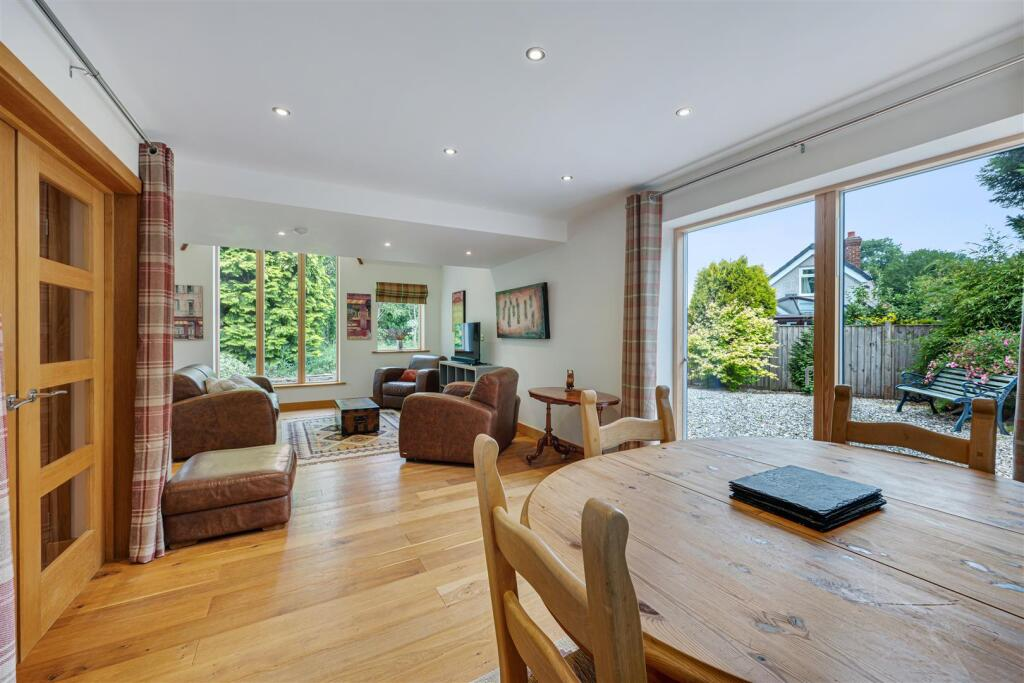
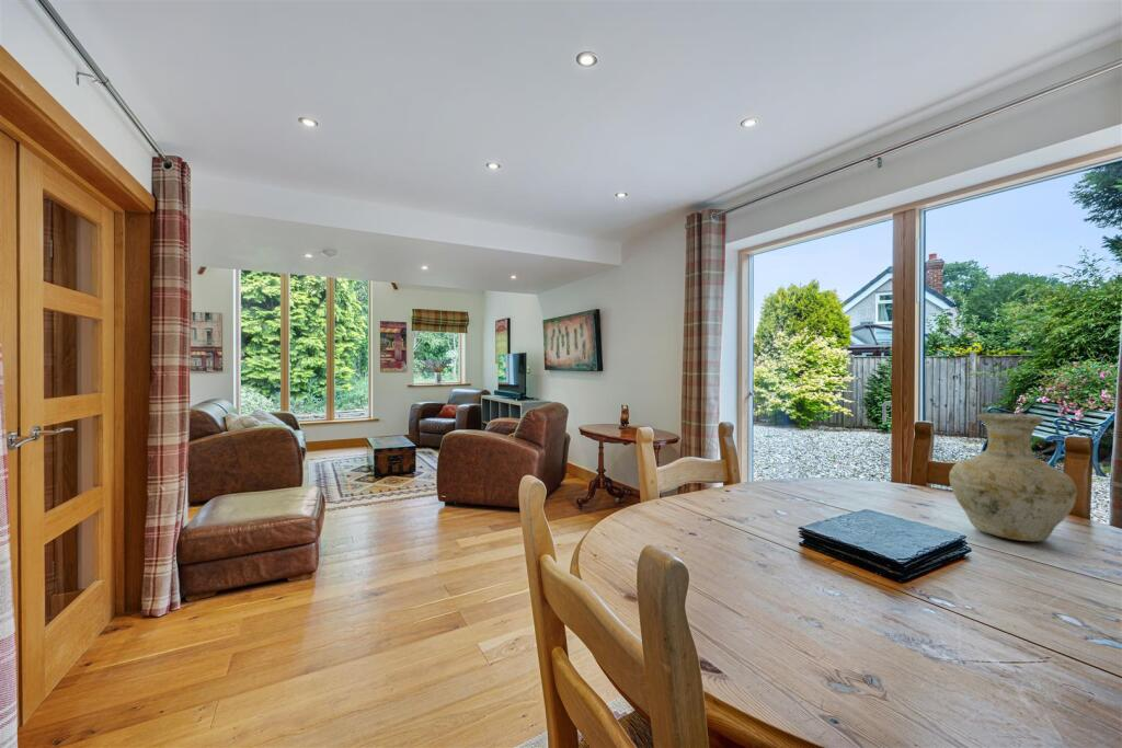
+ vase [948,412,1078,542]
